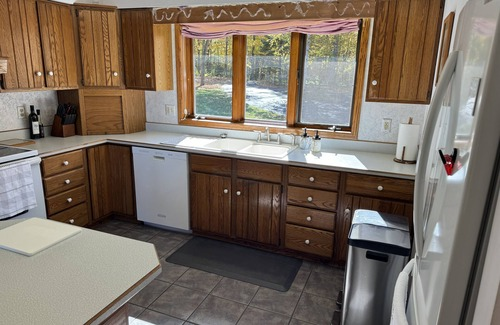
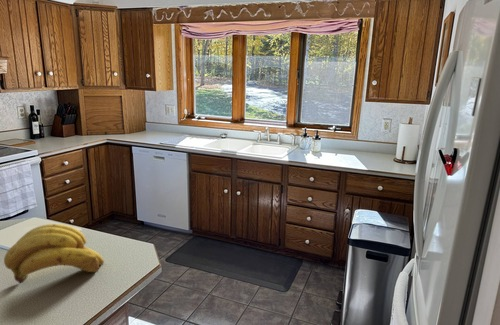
+ banana bunch [3,223,105,284]
